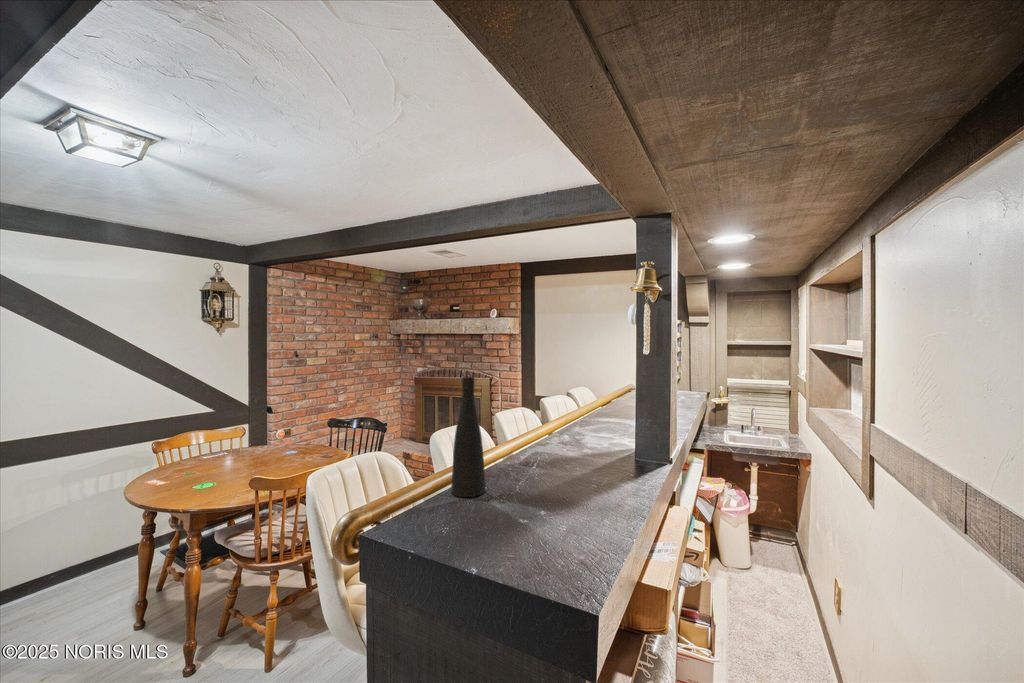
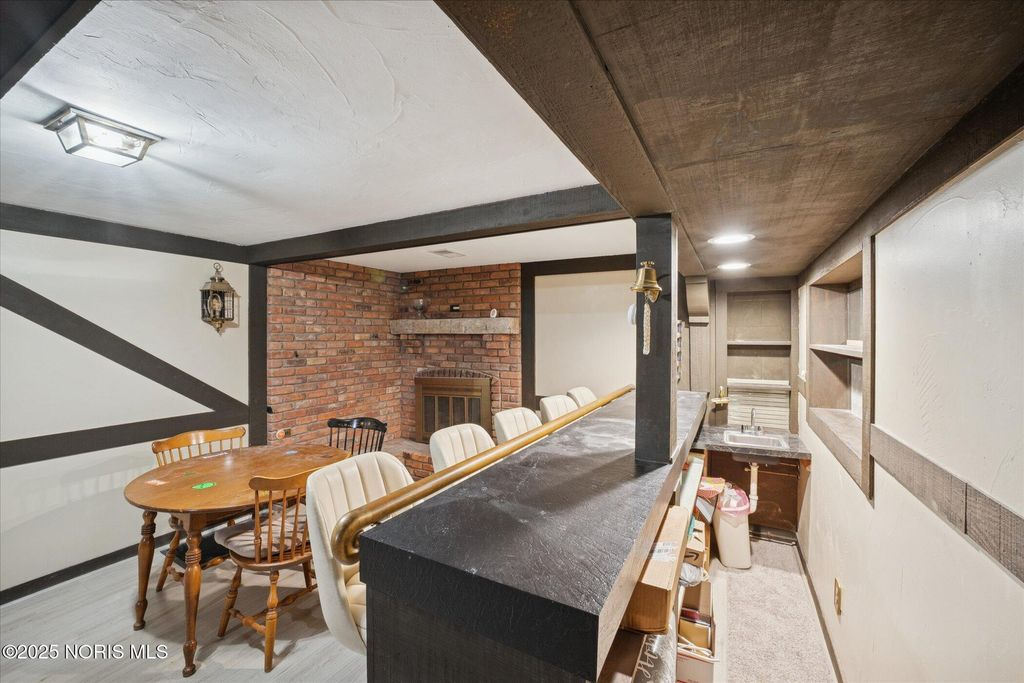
- vase [450,376,487,498]
